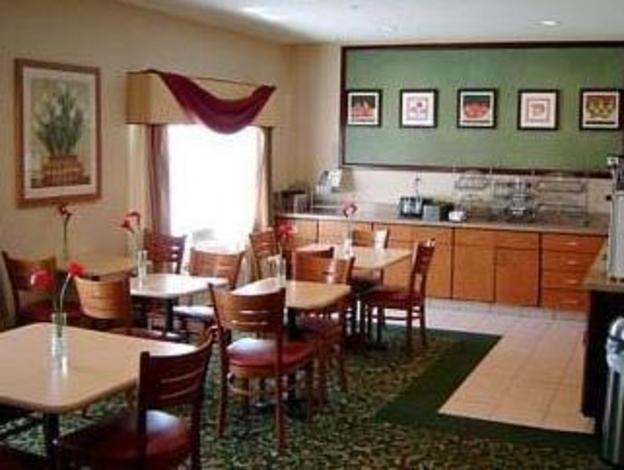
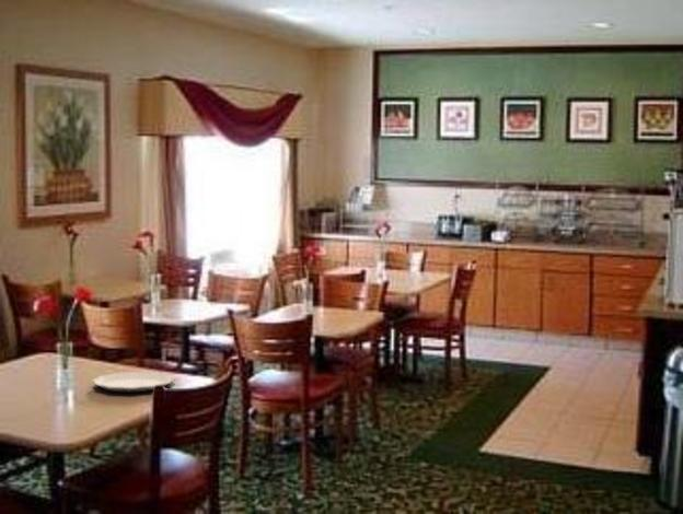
+ plate [91,371,176,393]
